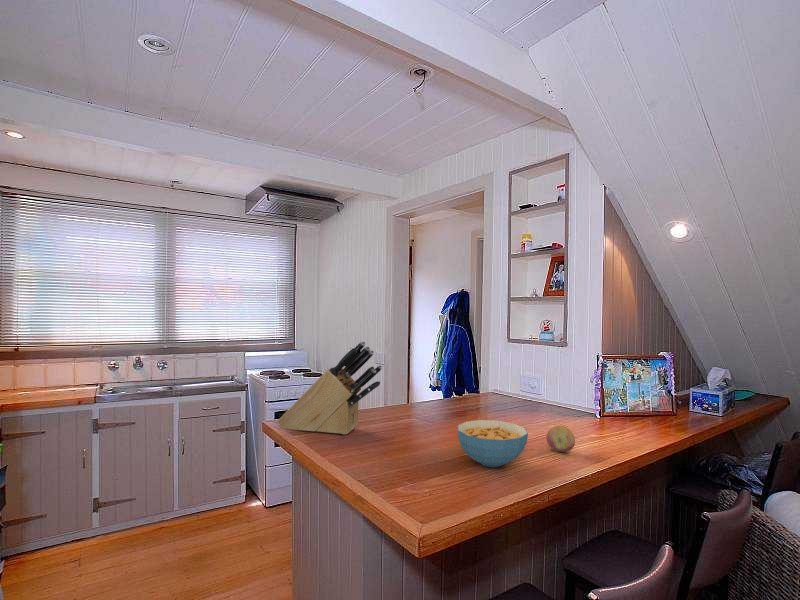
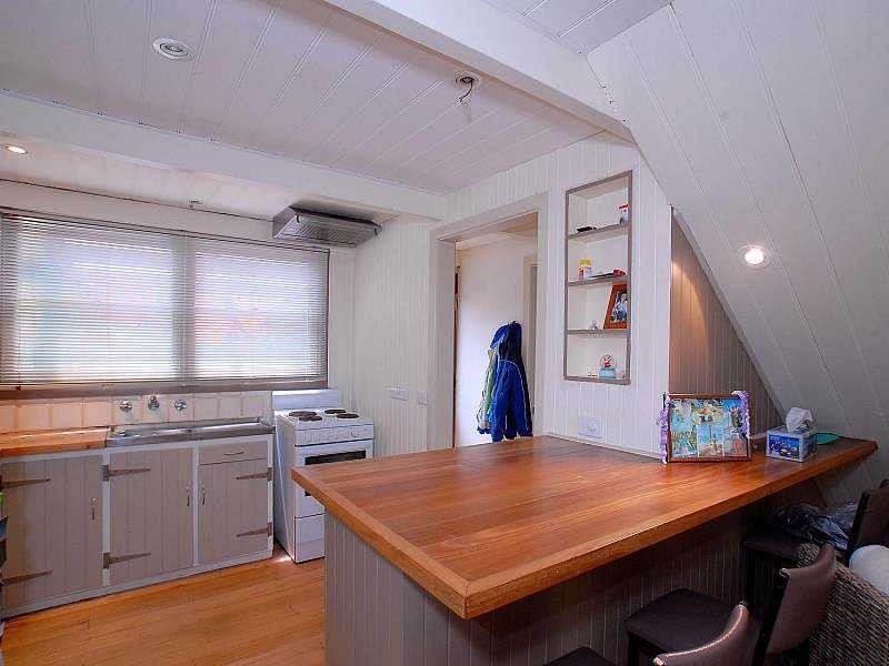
- fruit [545,424,576,453]
- knife block [277,340,383,436]
- cereal bowl [456,419,529,468]
